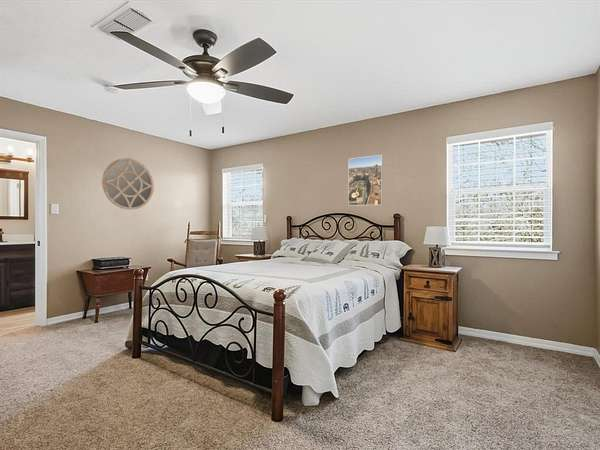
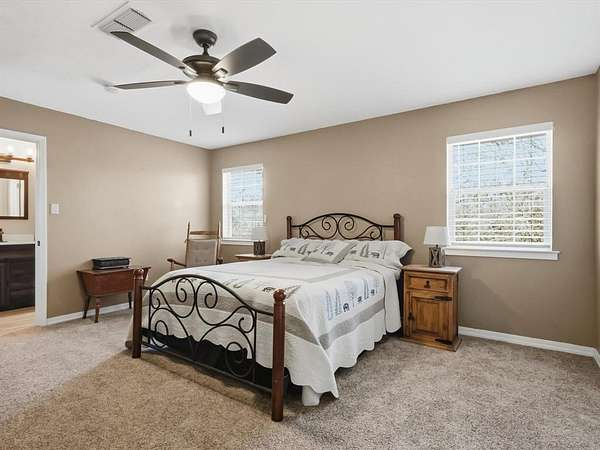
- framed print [347,154,384,207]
- home mirror [101,157,155,211]
